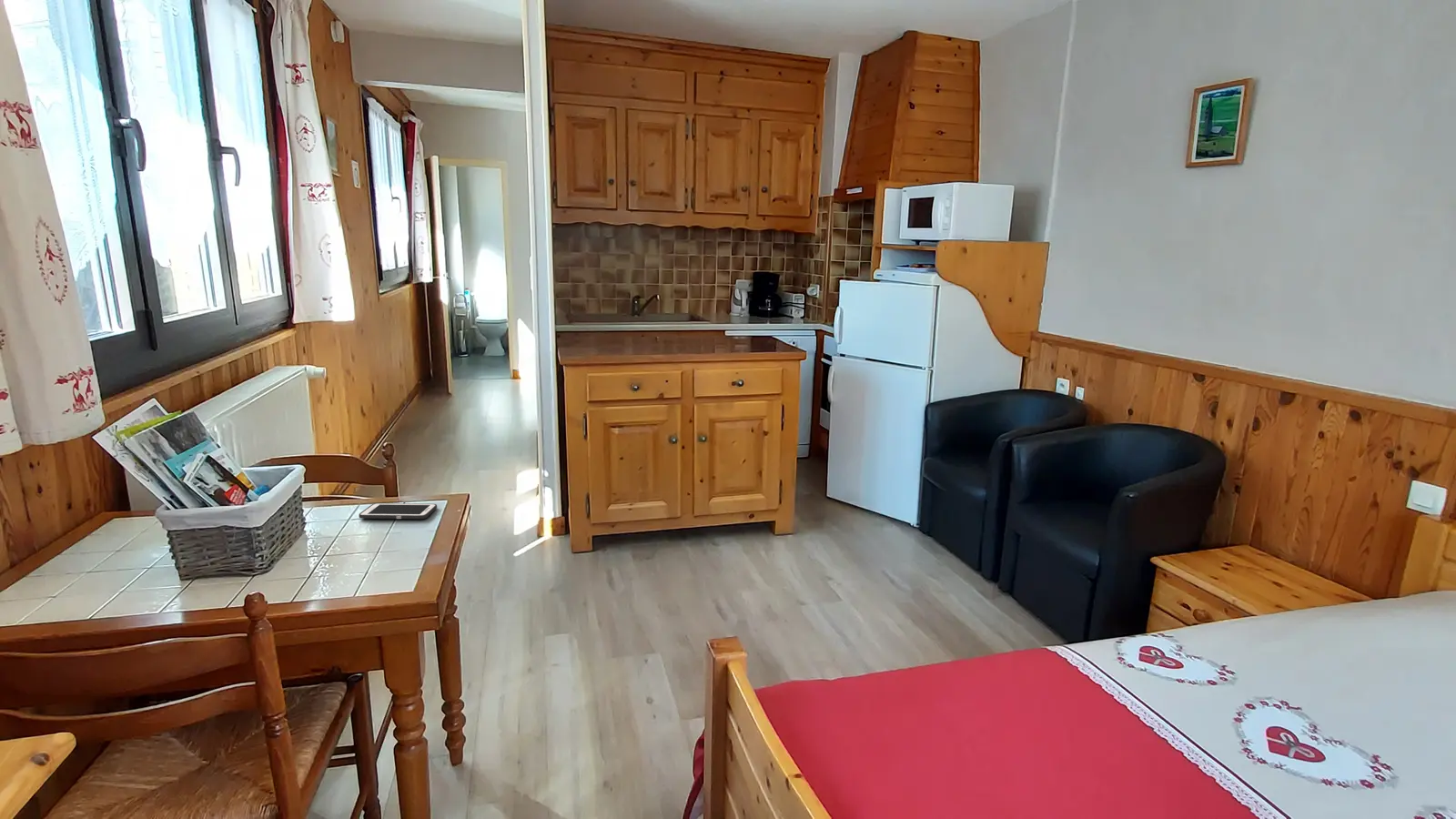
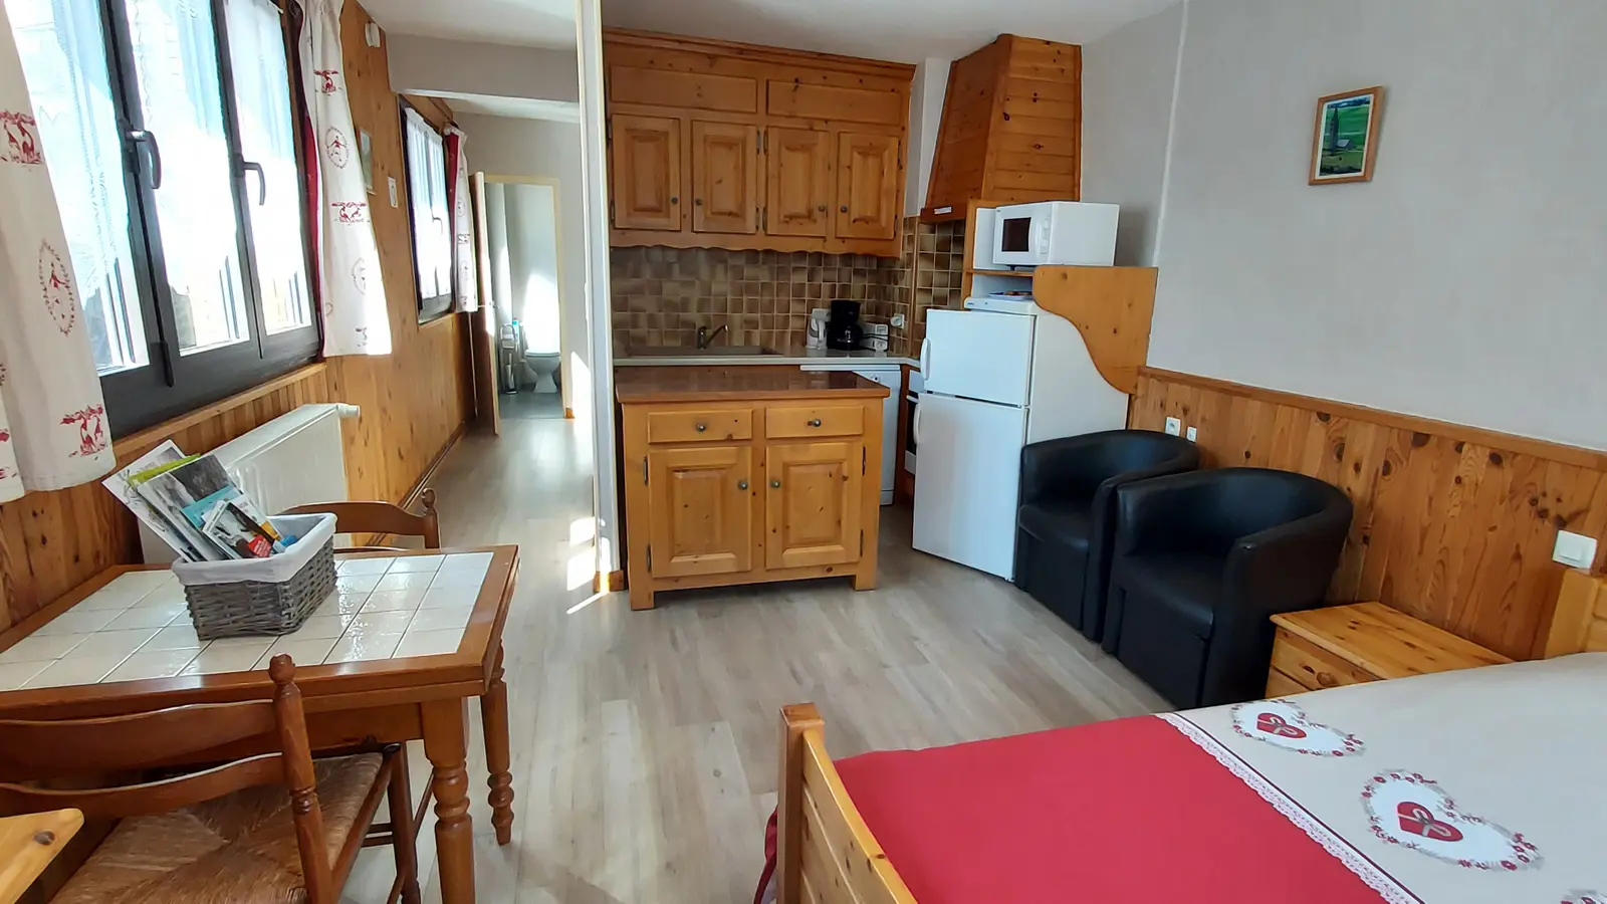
- cell phone [358,502,438,520]
